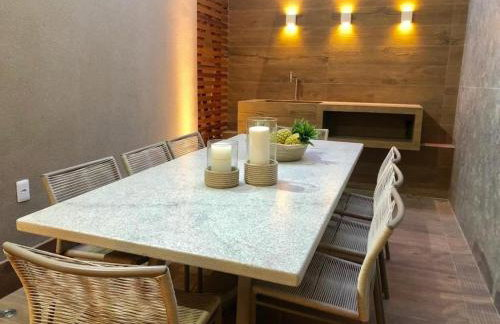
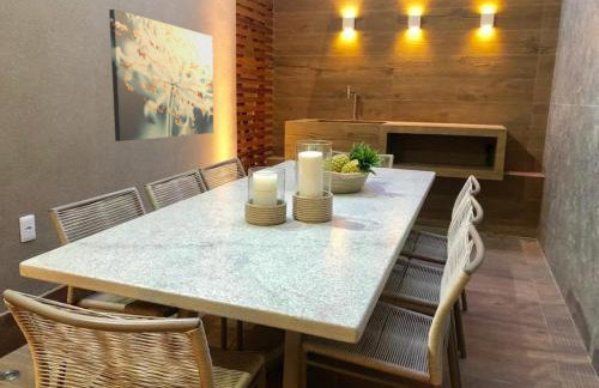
+ wall art [108,8,214,143]
